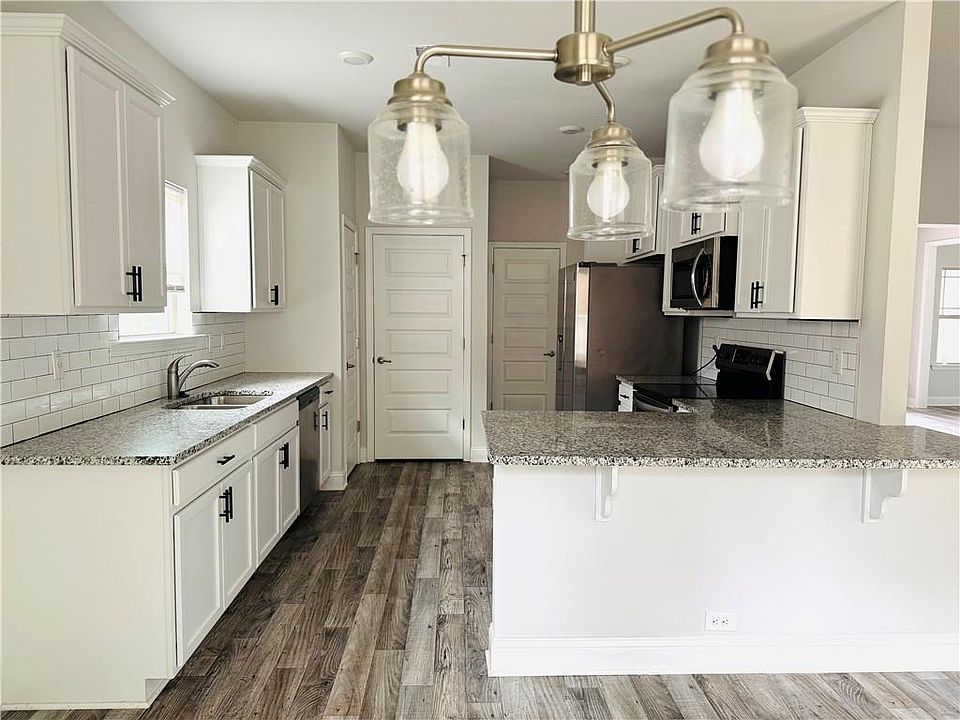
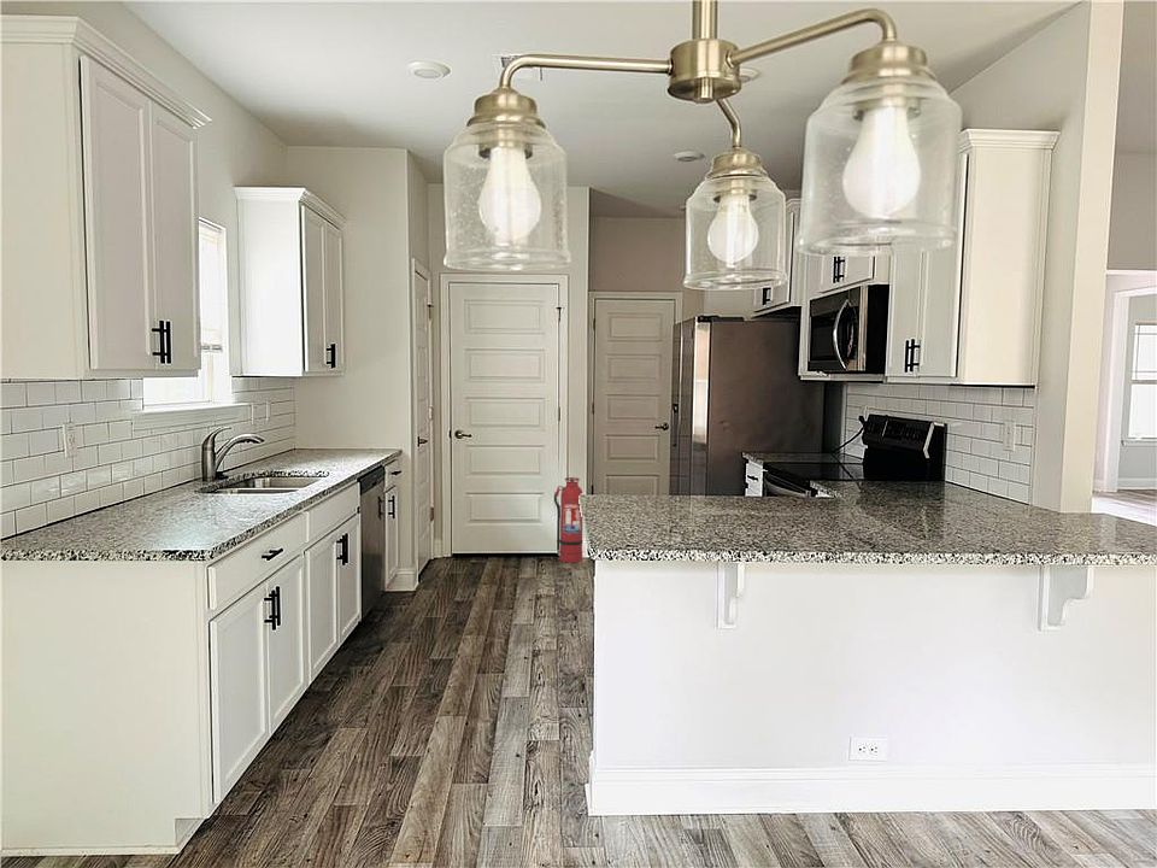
+ fire extinguisher [553,476,583,564]
